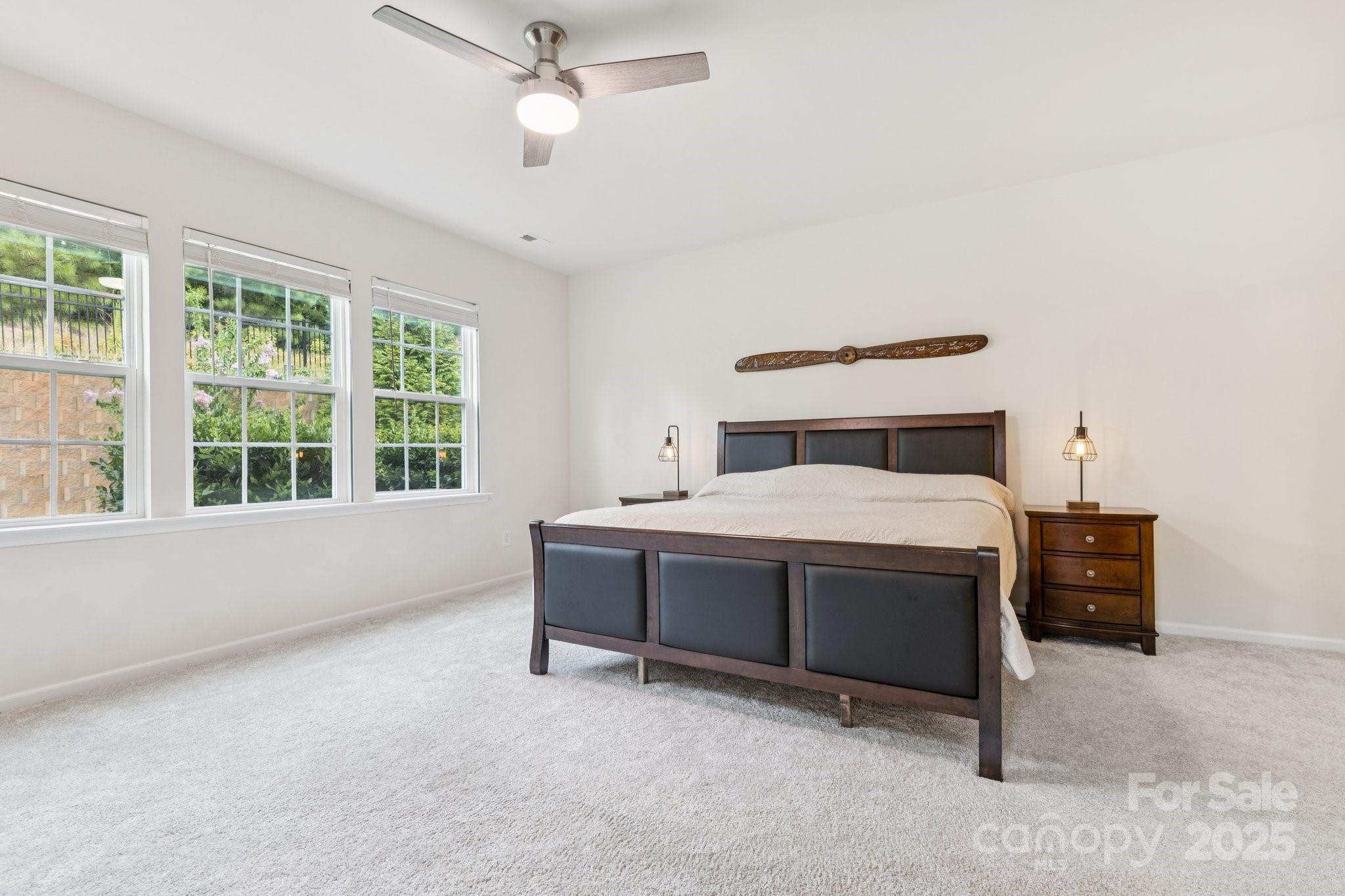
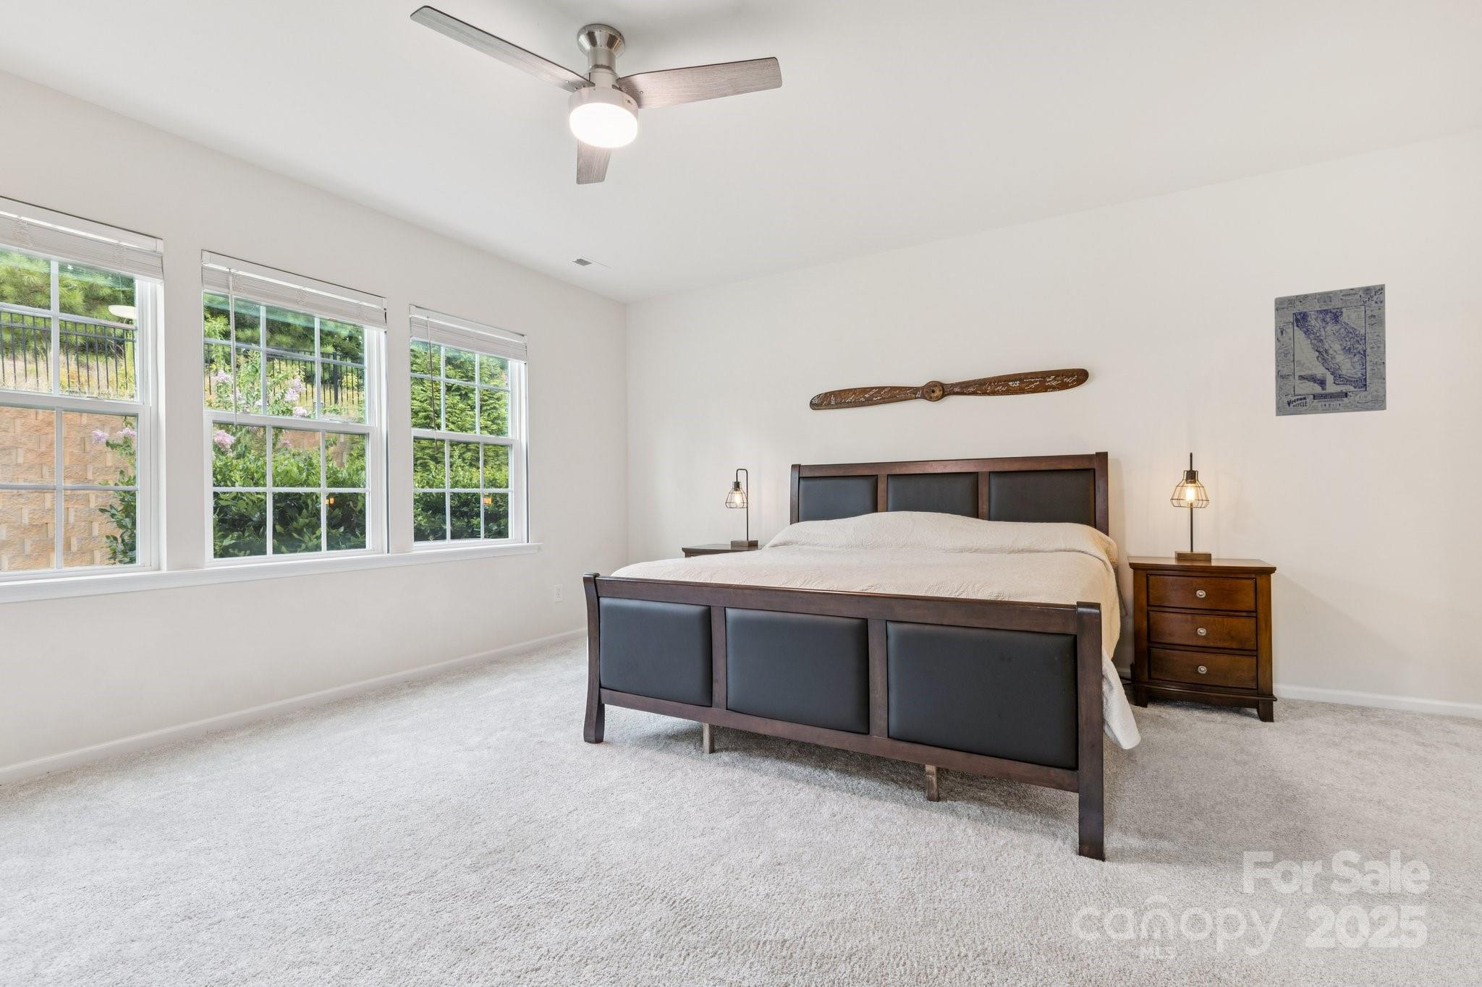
+ wall art [1274,283,1387,417]
